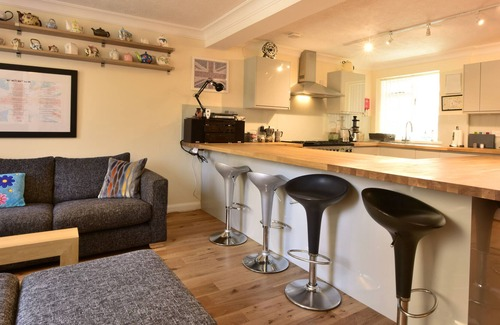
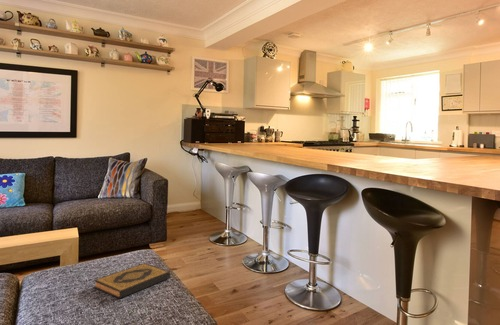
+ hardback book [93,262,171,299]
